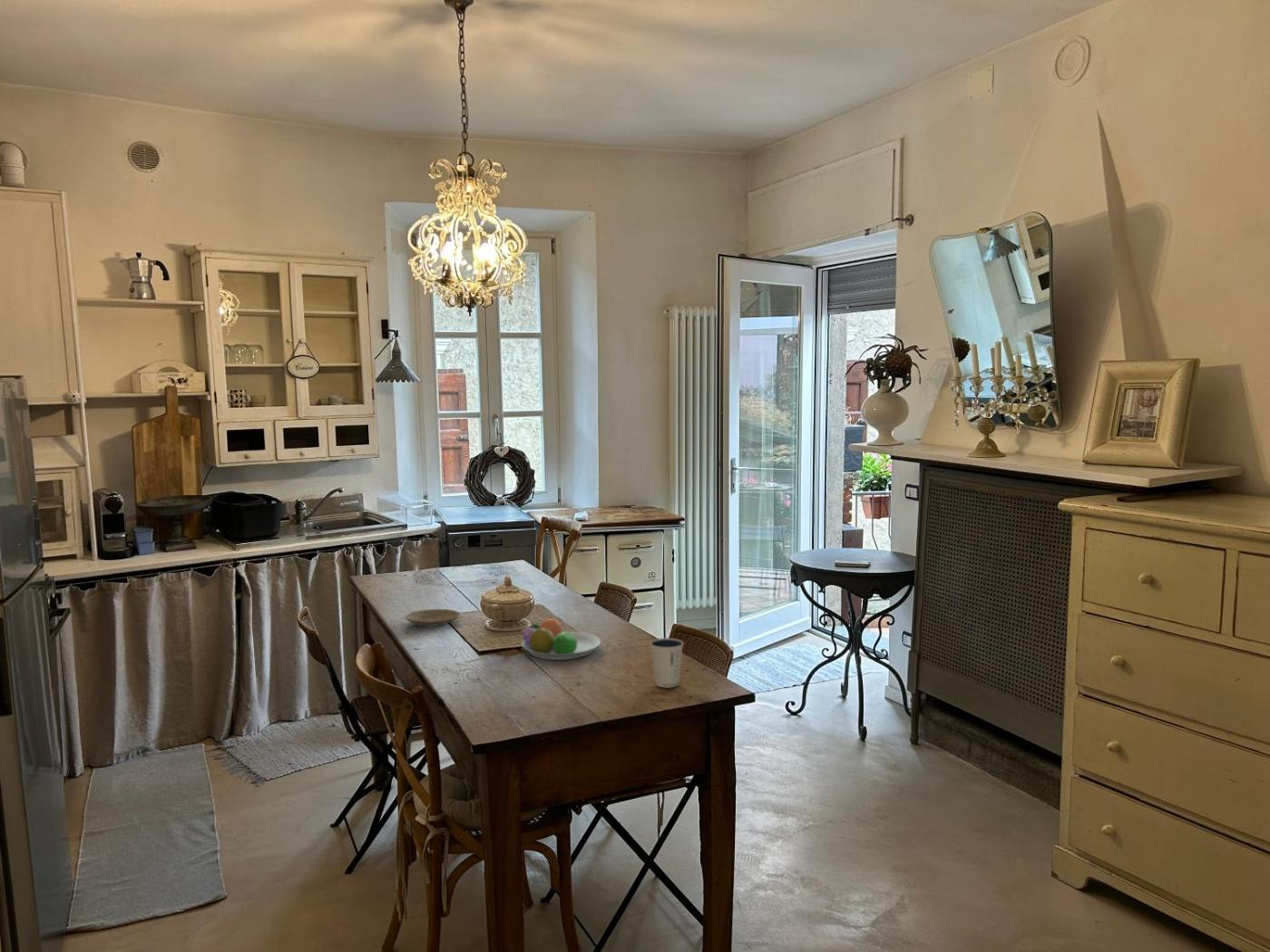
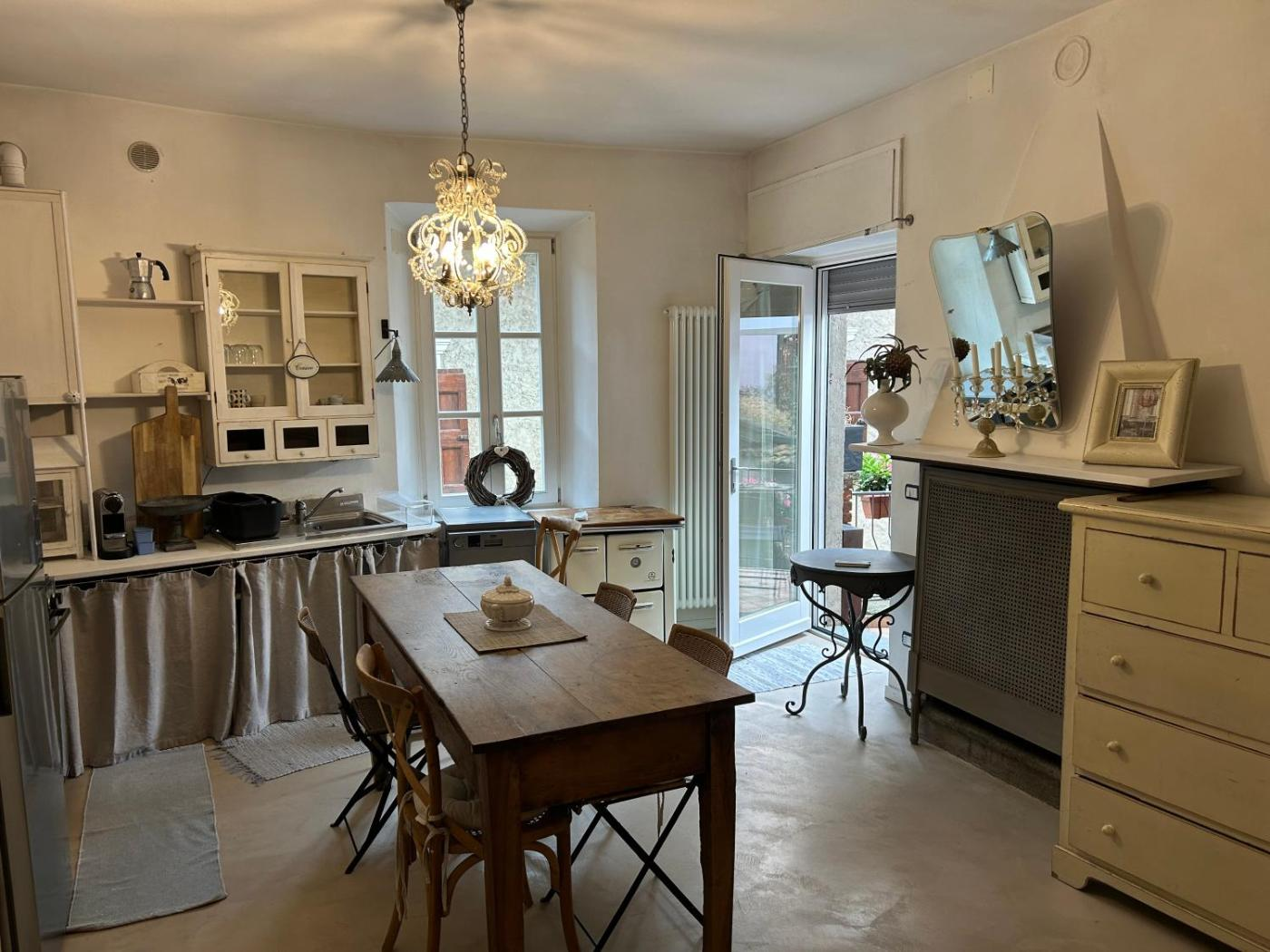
- dixie cup [650,637,685,688]
- fruit bowl [520,617,601,661]
- plate [405,608,461,627]
